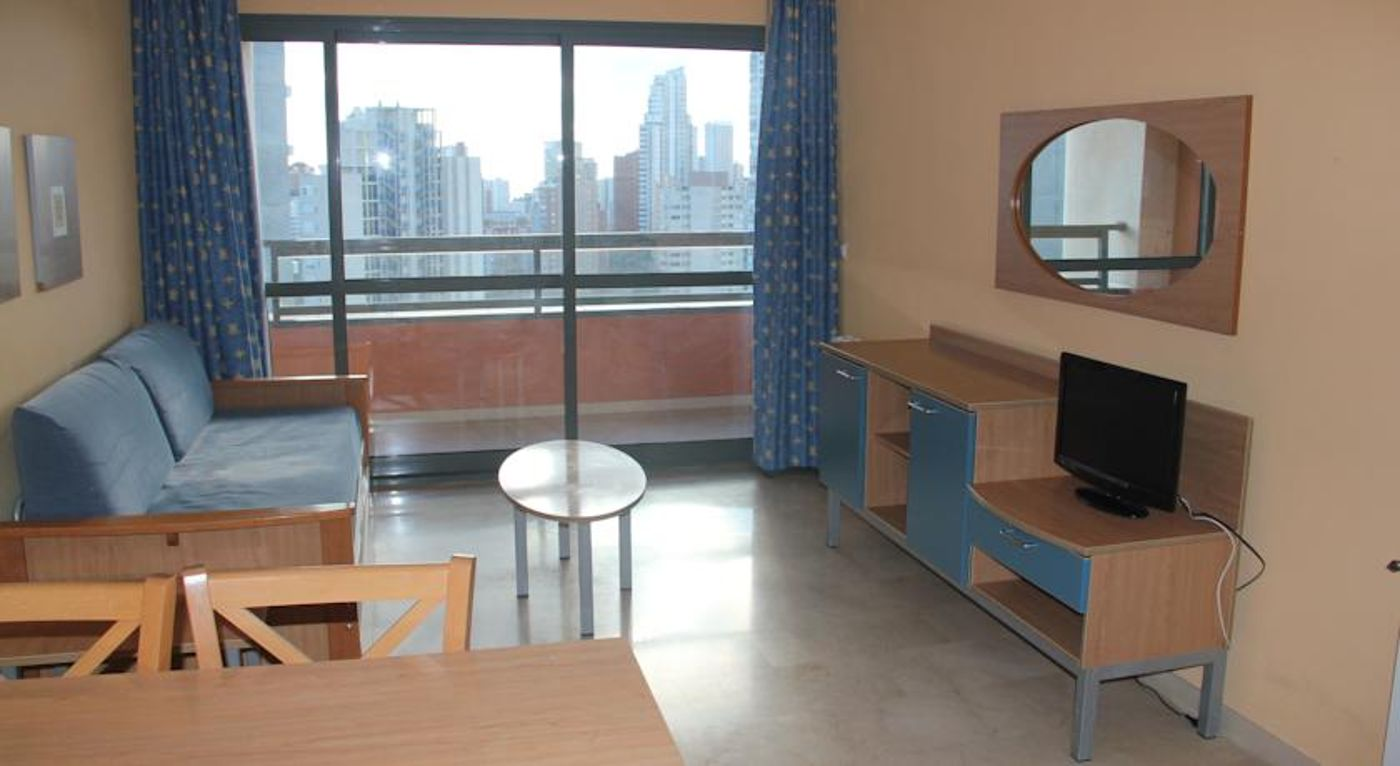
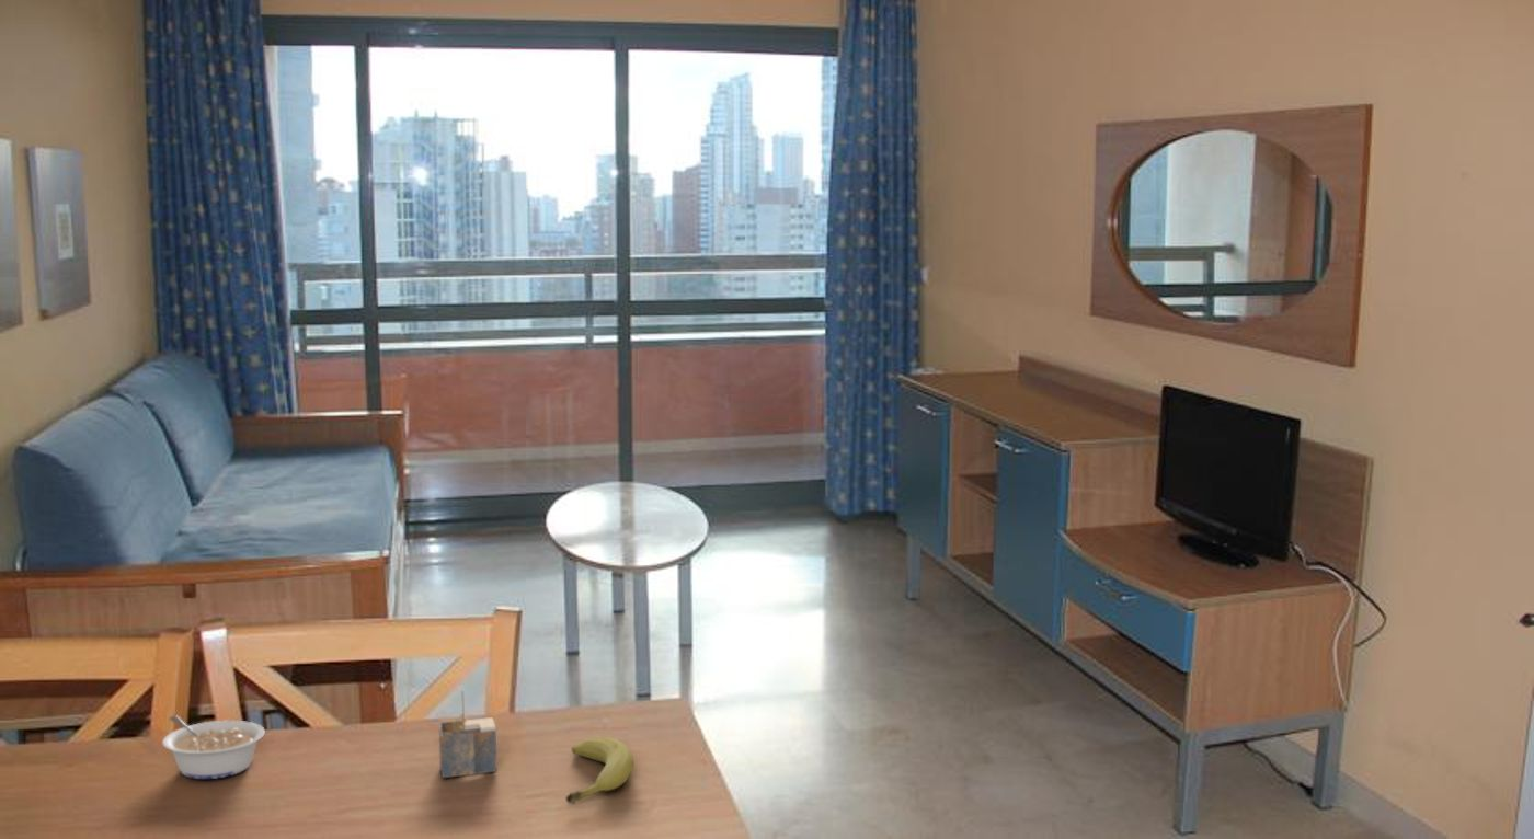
+ architectural model [438,689,497,779]
+ fruit [565,737,634,805]
+ legume [161,714,266,780]
